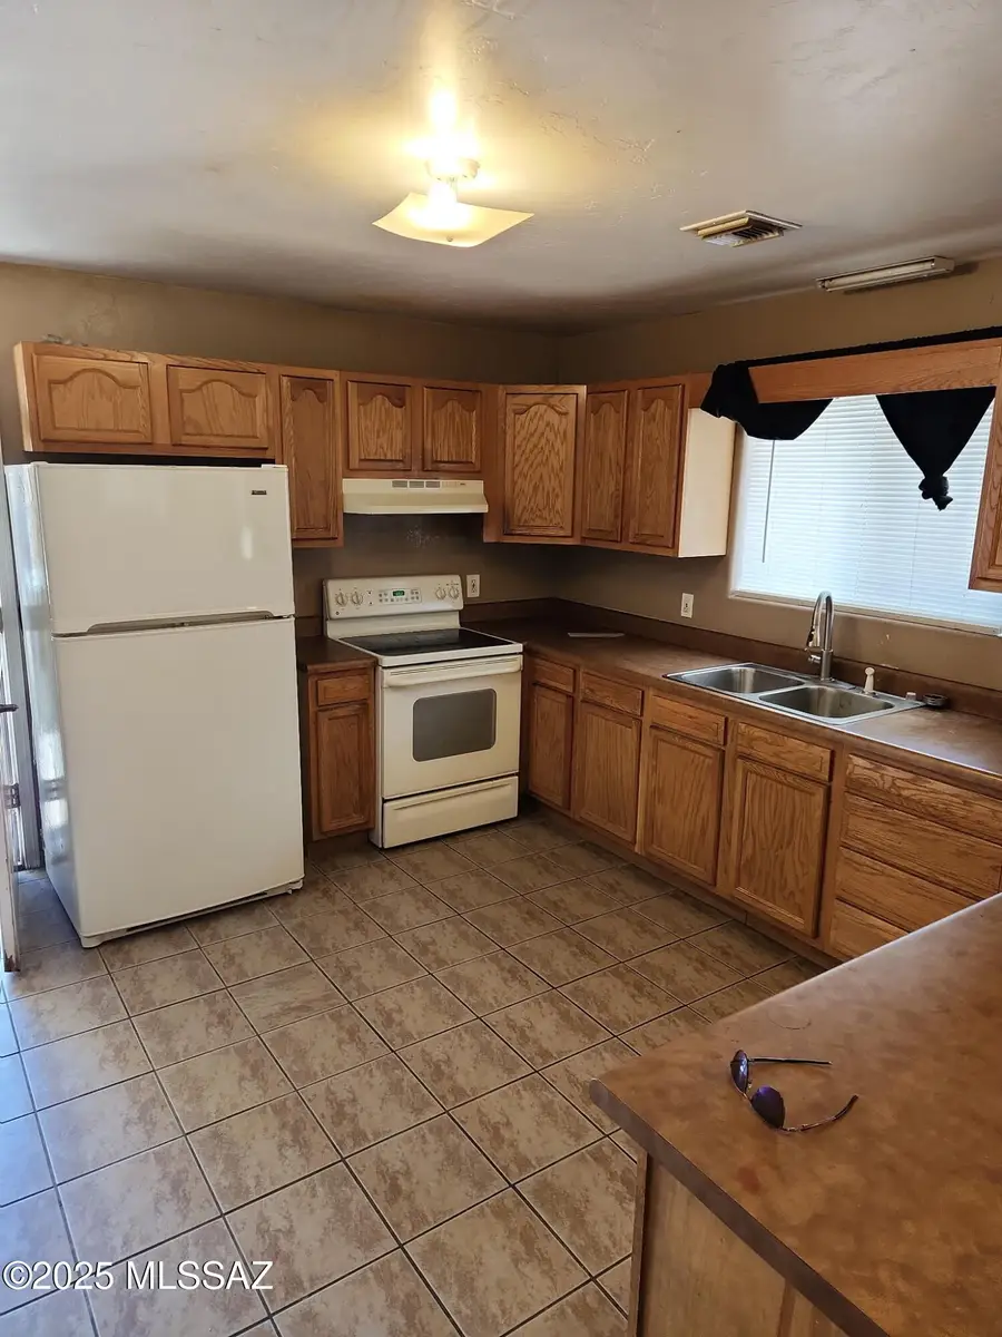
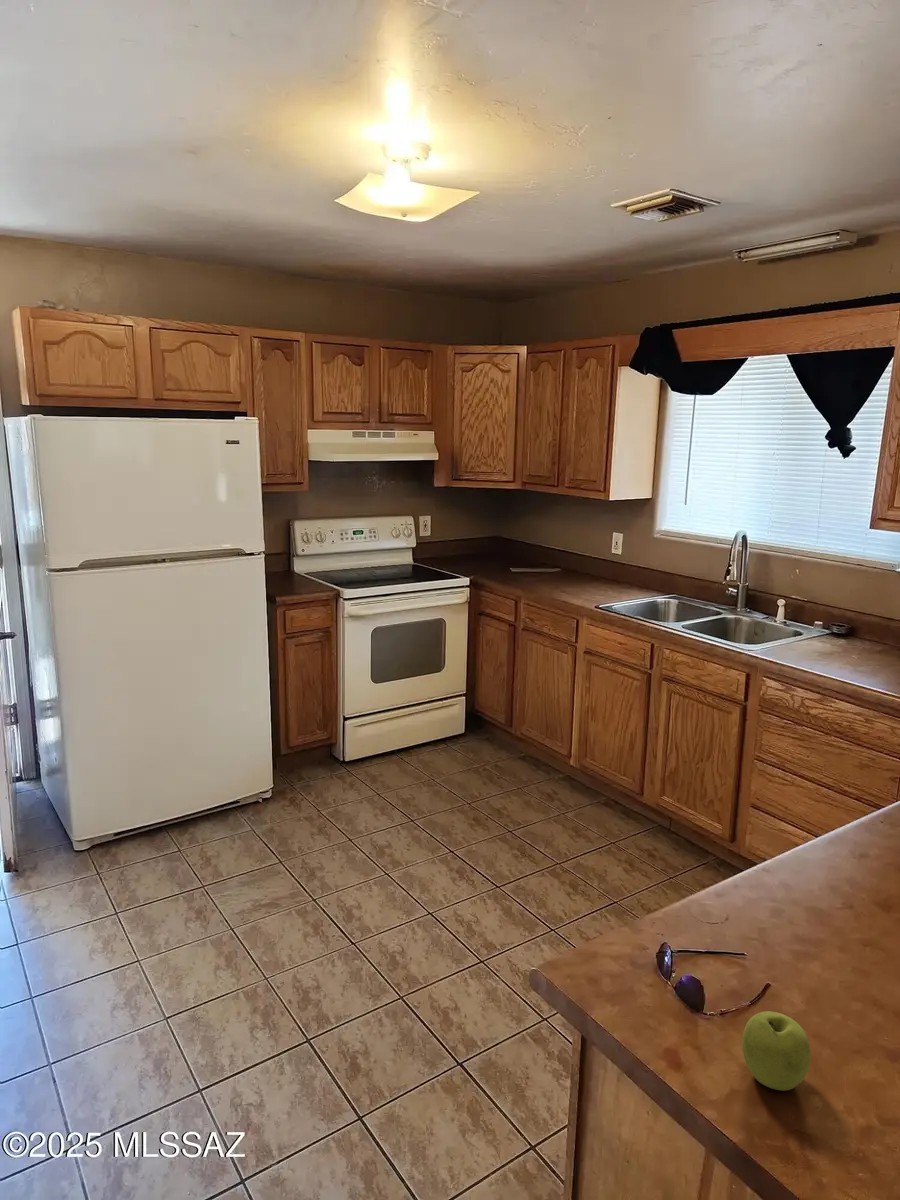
+ fruit [741,1010,812,1092]
